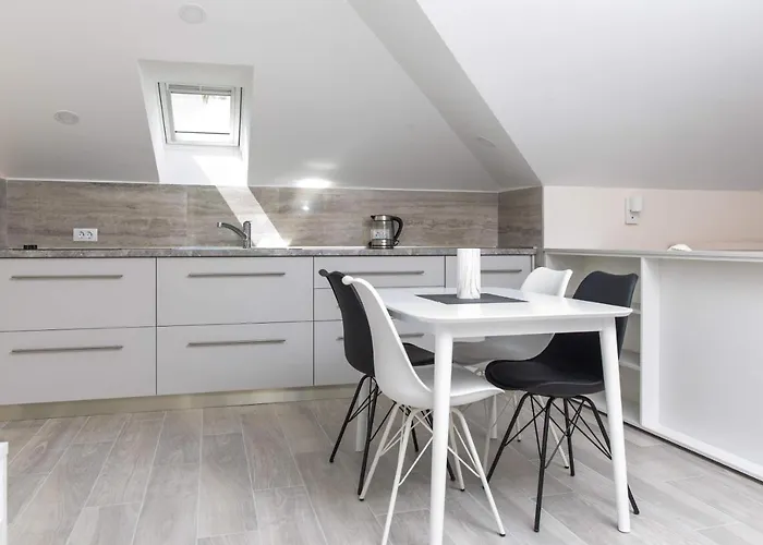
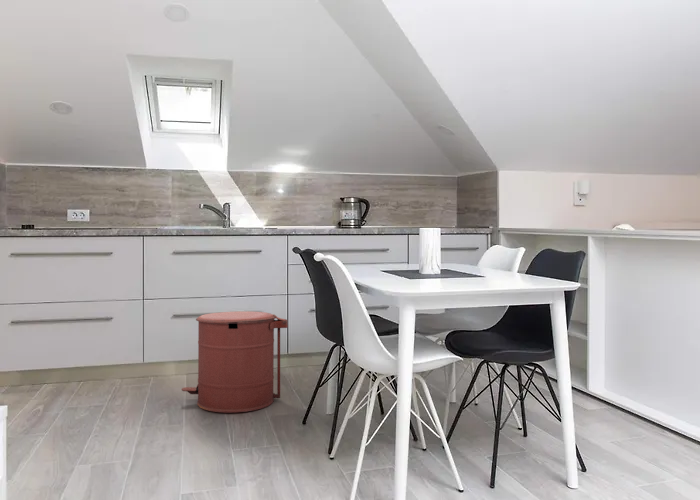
+ trash can [181,310,289,413]
